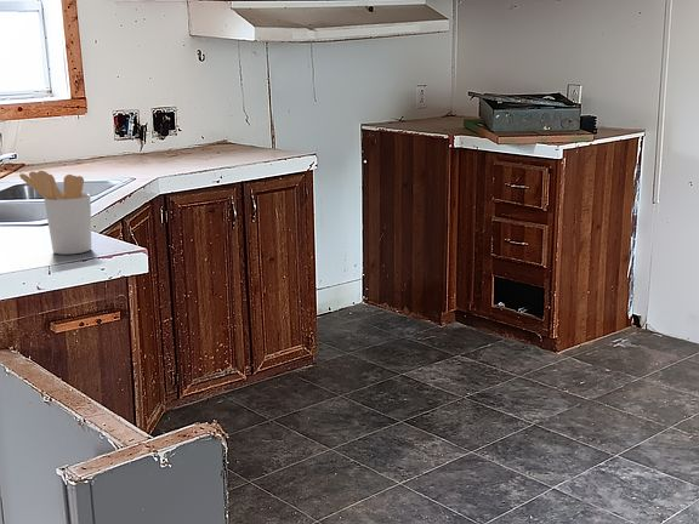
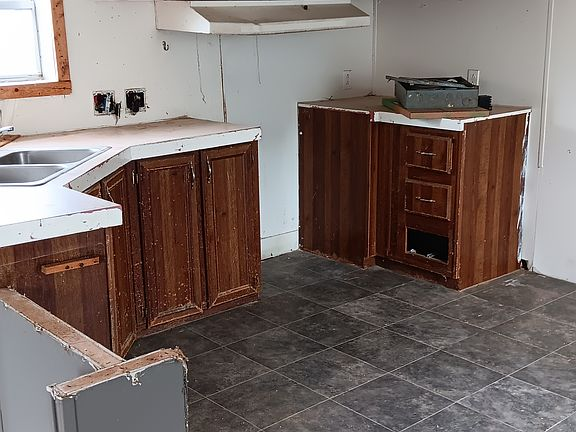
- utensil holder [18,170,92,256]
